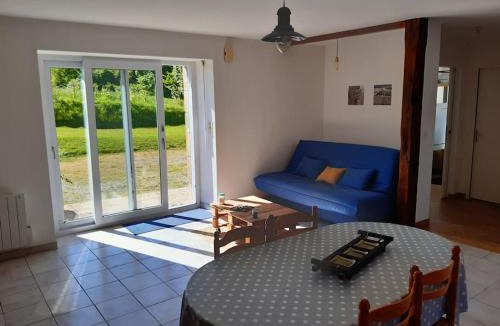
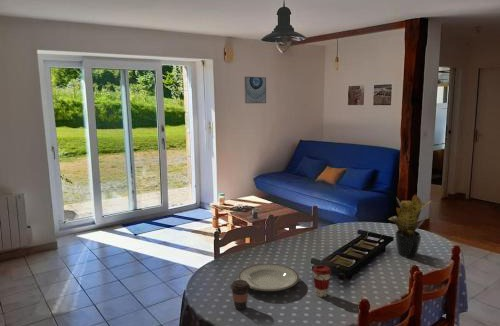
+ wall art [244,76,267,104]
+ potted plant [388,193,433,259]
+ coffee cup [312,264,332,298]
+ plate [237,263,300,292]
+ coffee cup [229,279,251,311]
